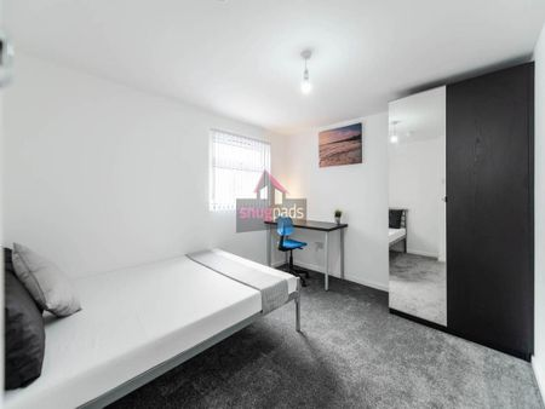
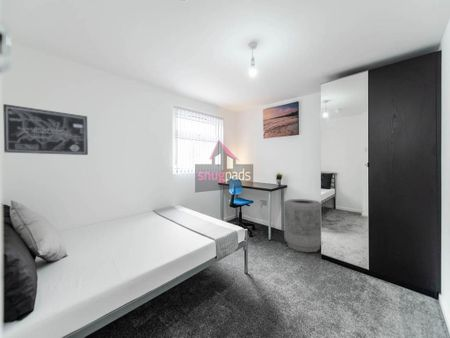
+ trash can [283,198,323,253]
+ wall art [2,103,89,156]
